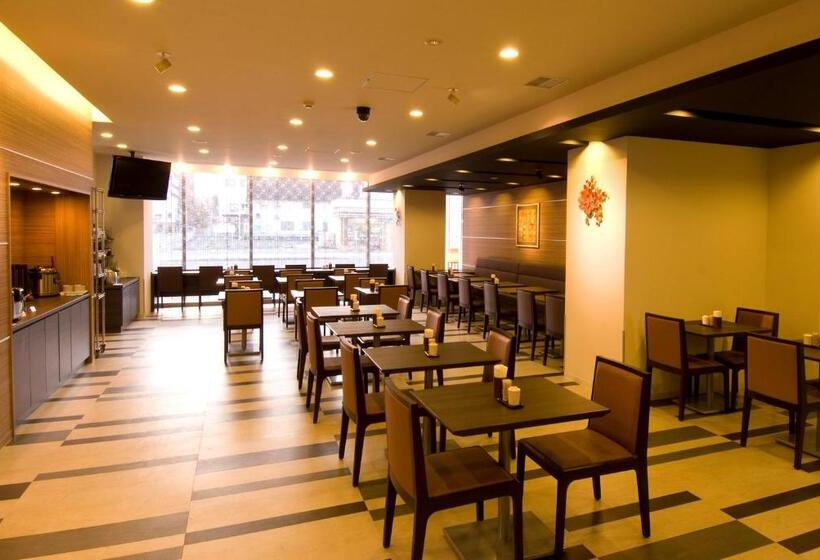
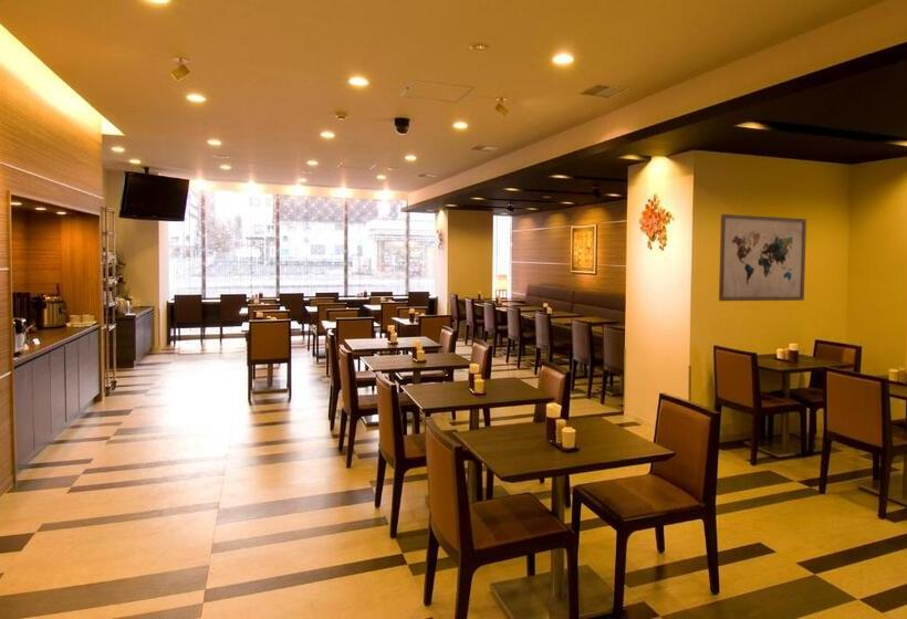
+ wall art [718,213,807,302]
